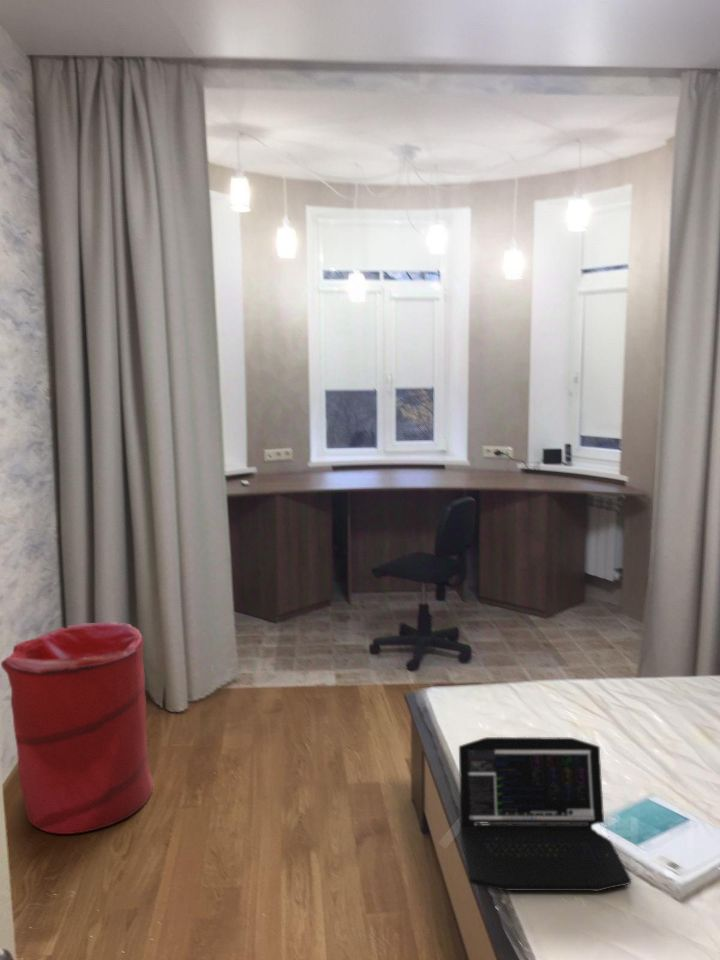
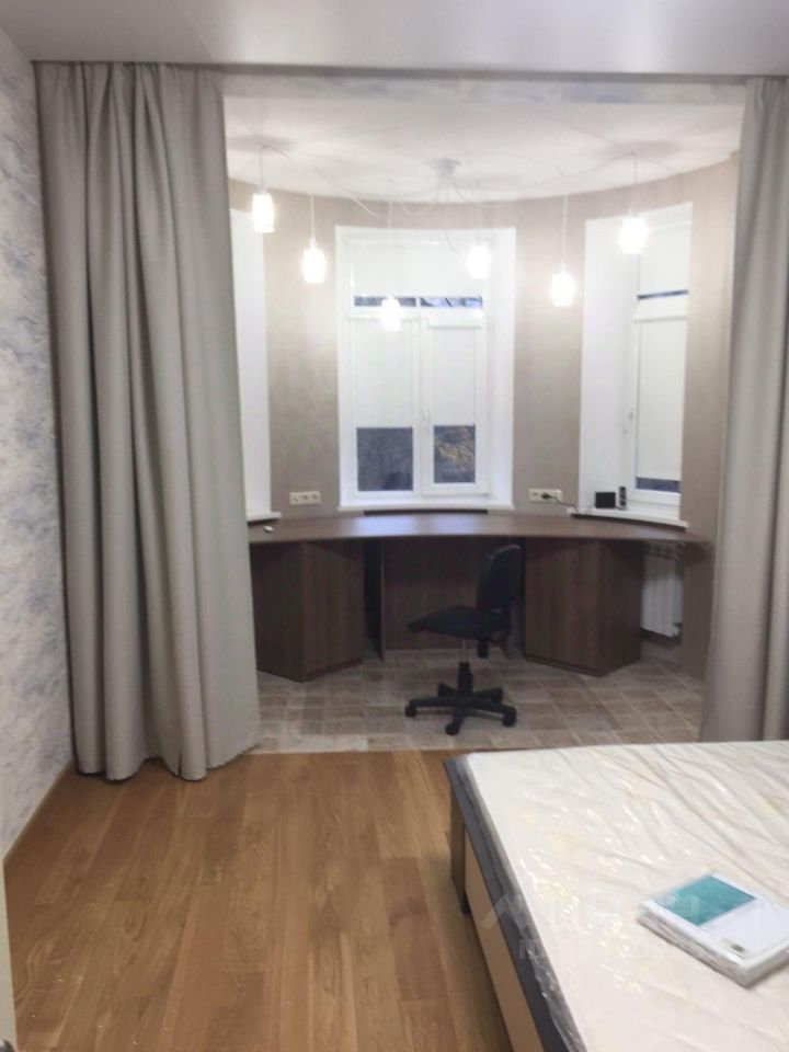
- laptop [458,736,632,892]
- laundry hamper [0,621,154,835]
